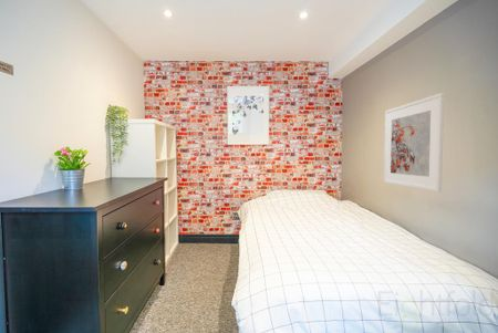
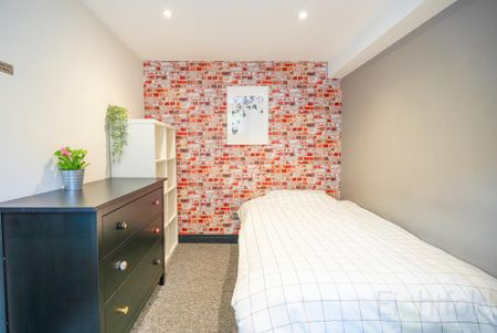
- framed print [383,92,445,194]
